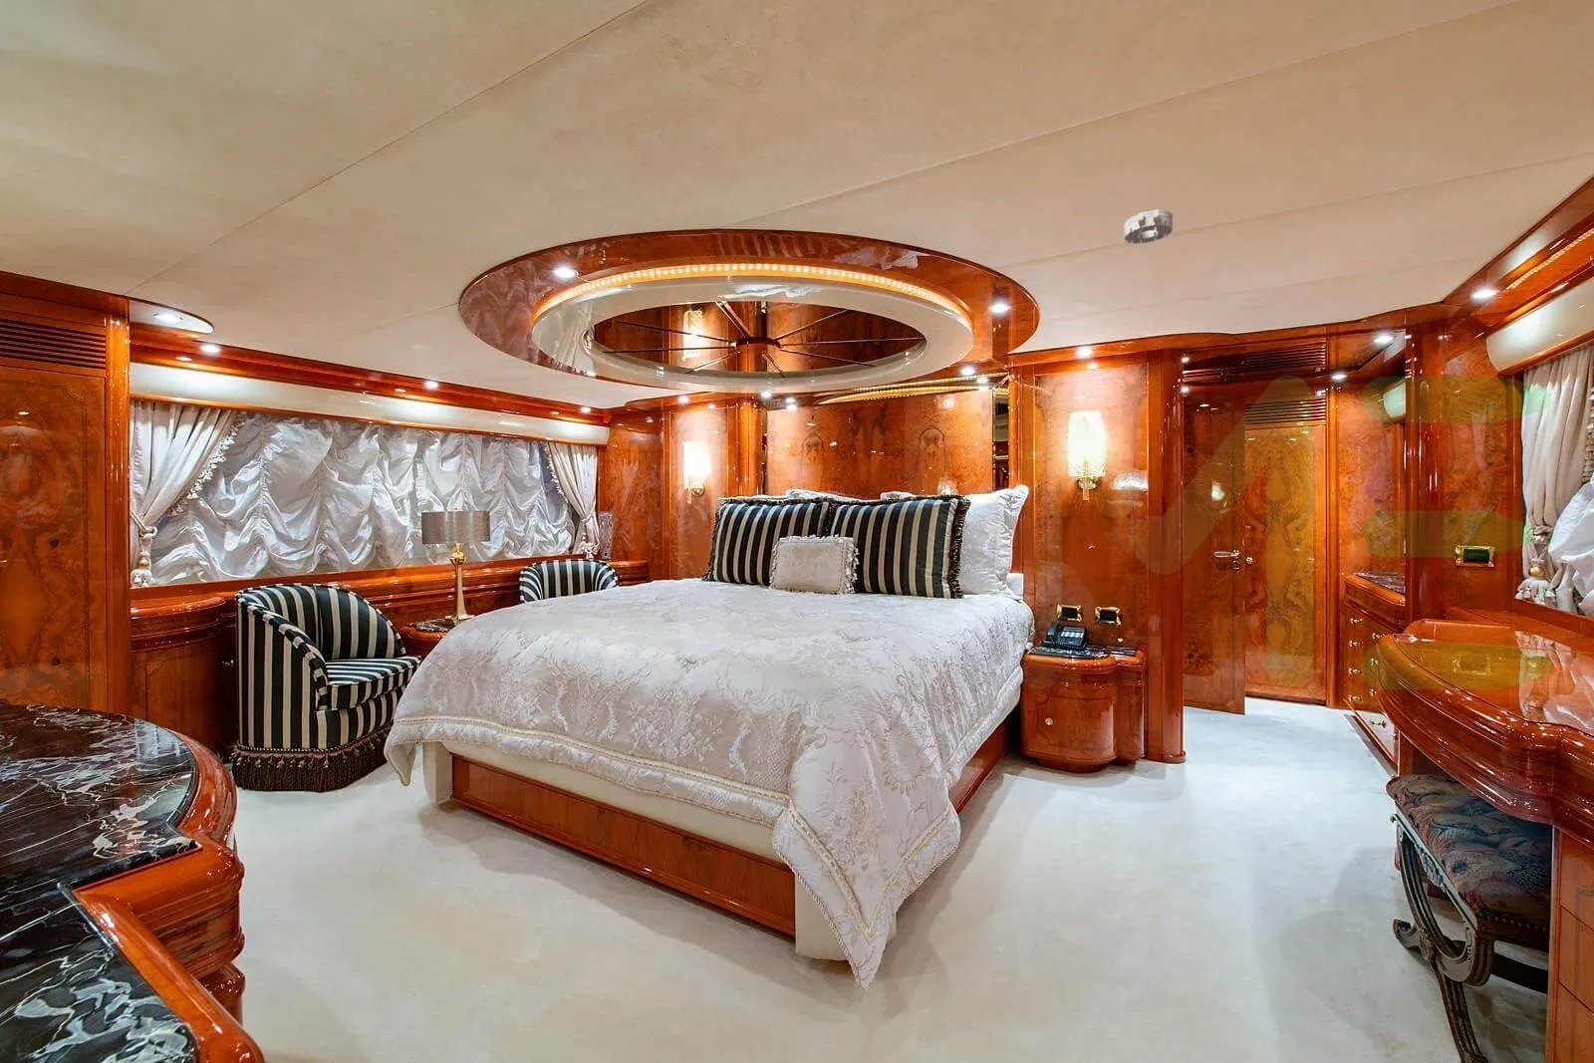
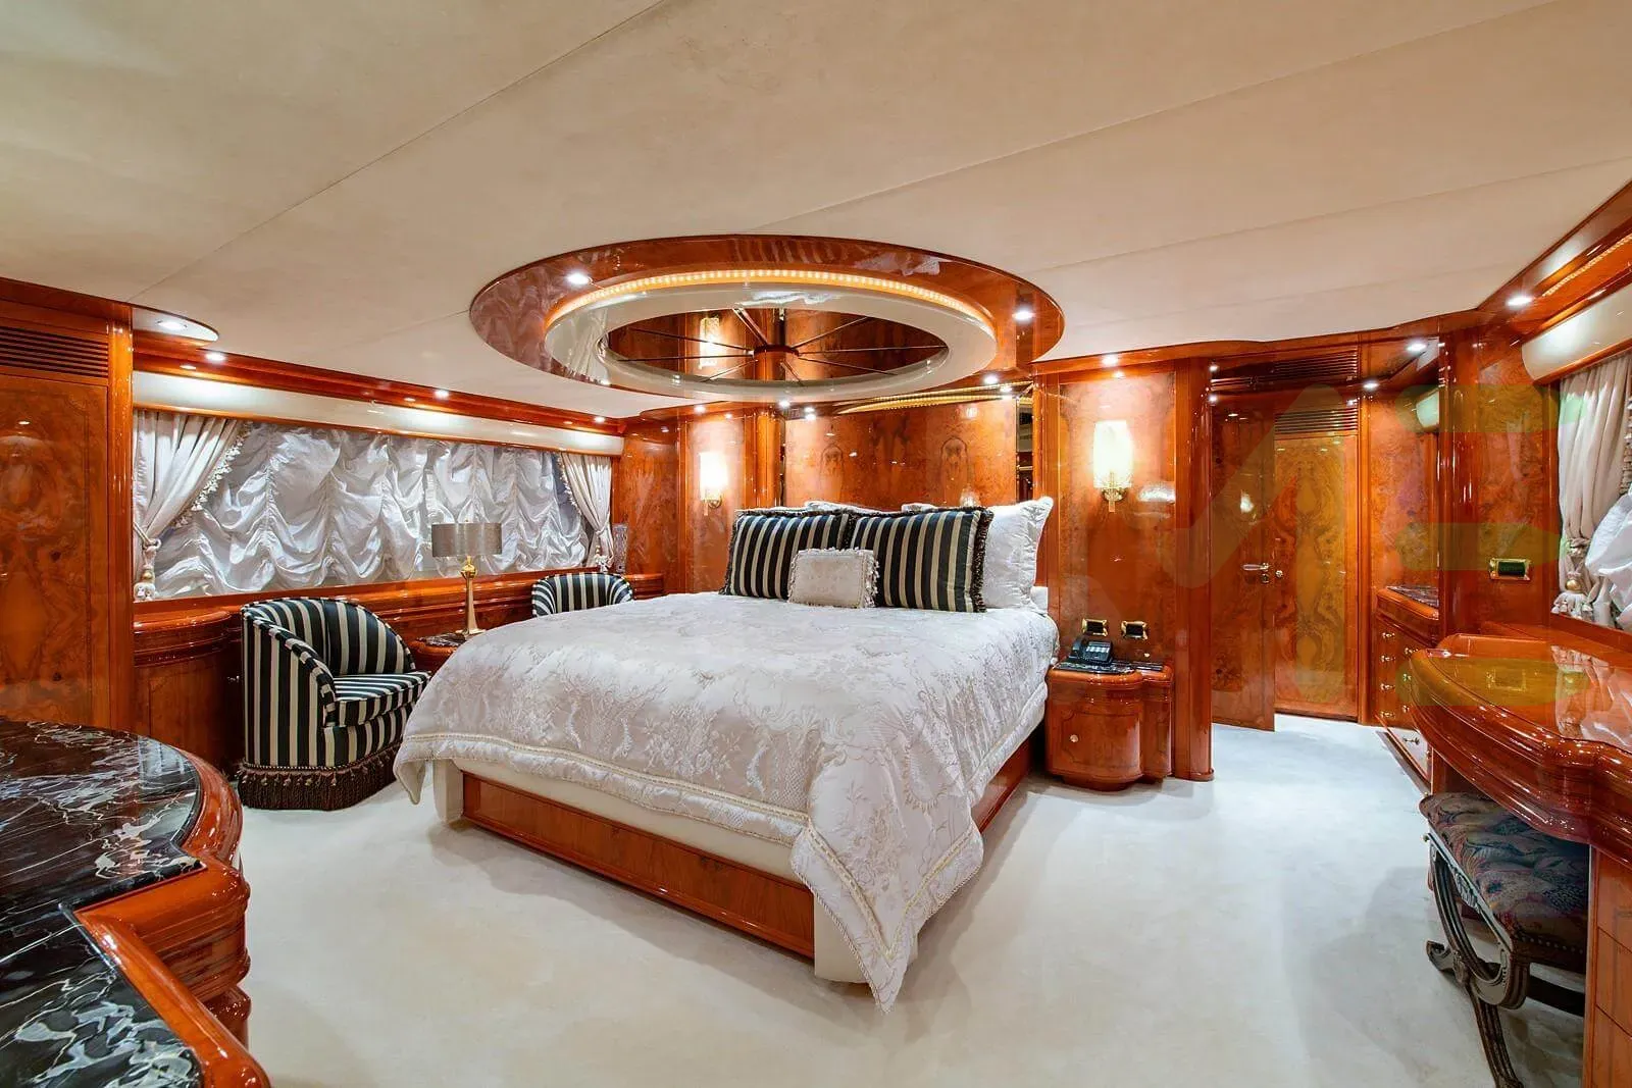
- smoke detector [1124,209,1174,244]
